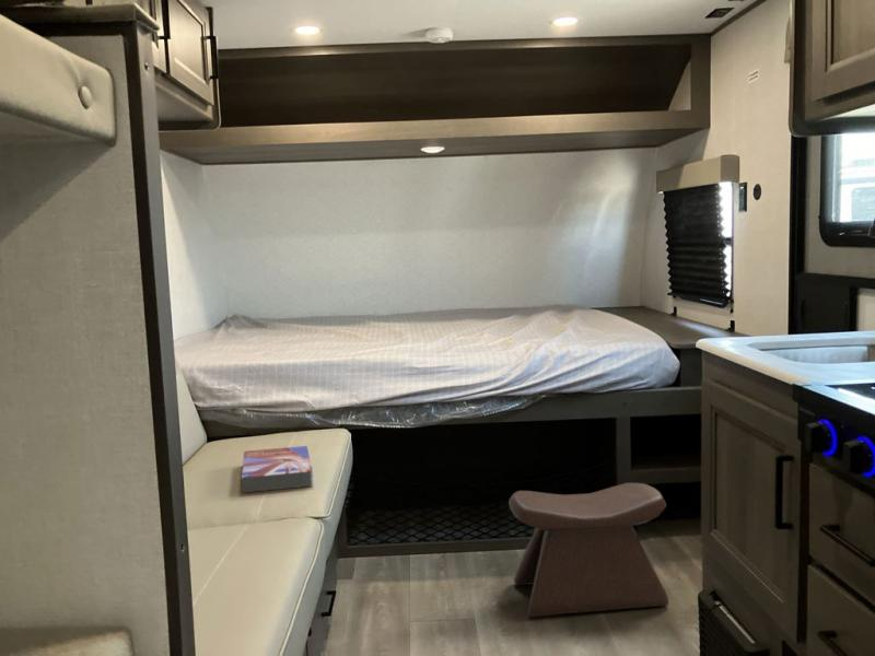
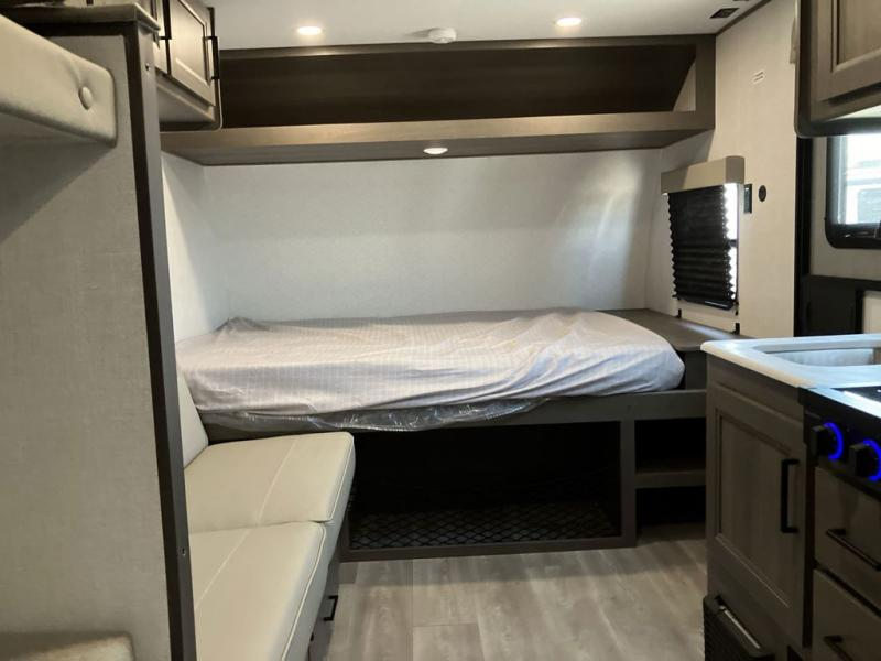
- textbook [241,445,315,494]
- stool [508,482,669,618]
